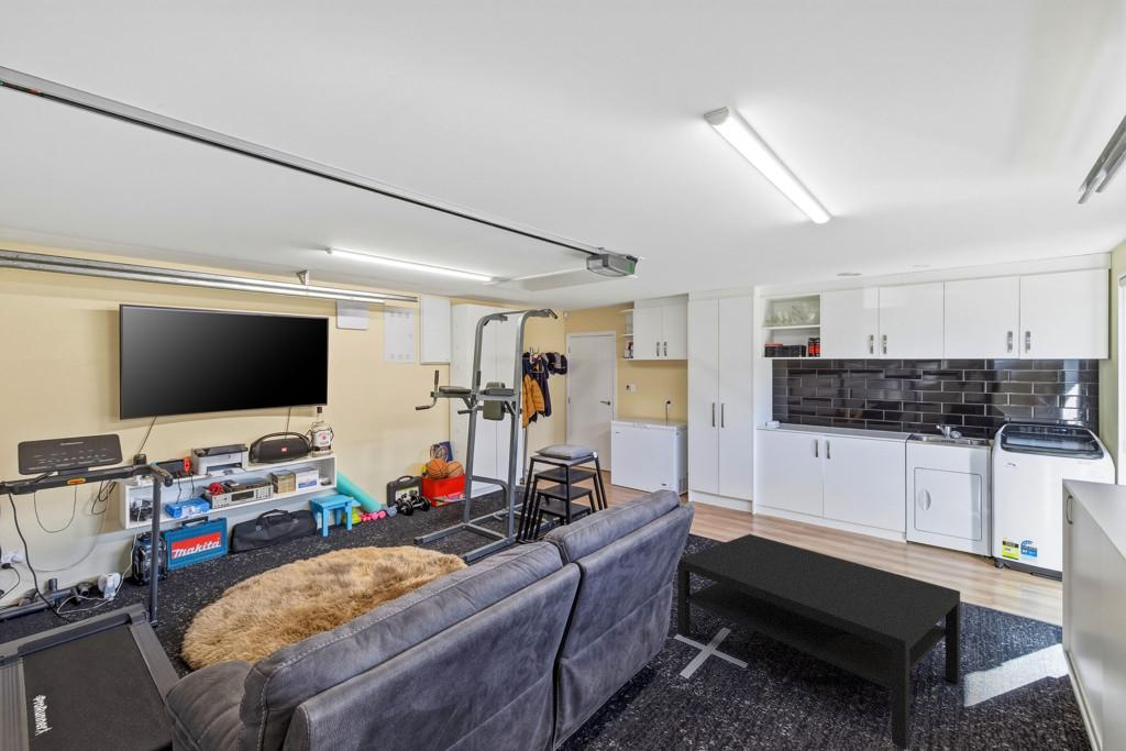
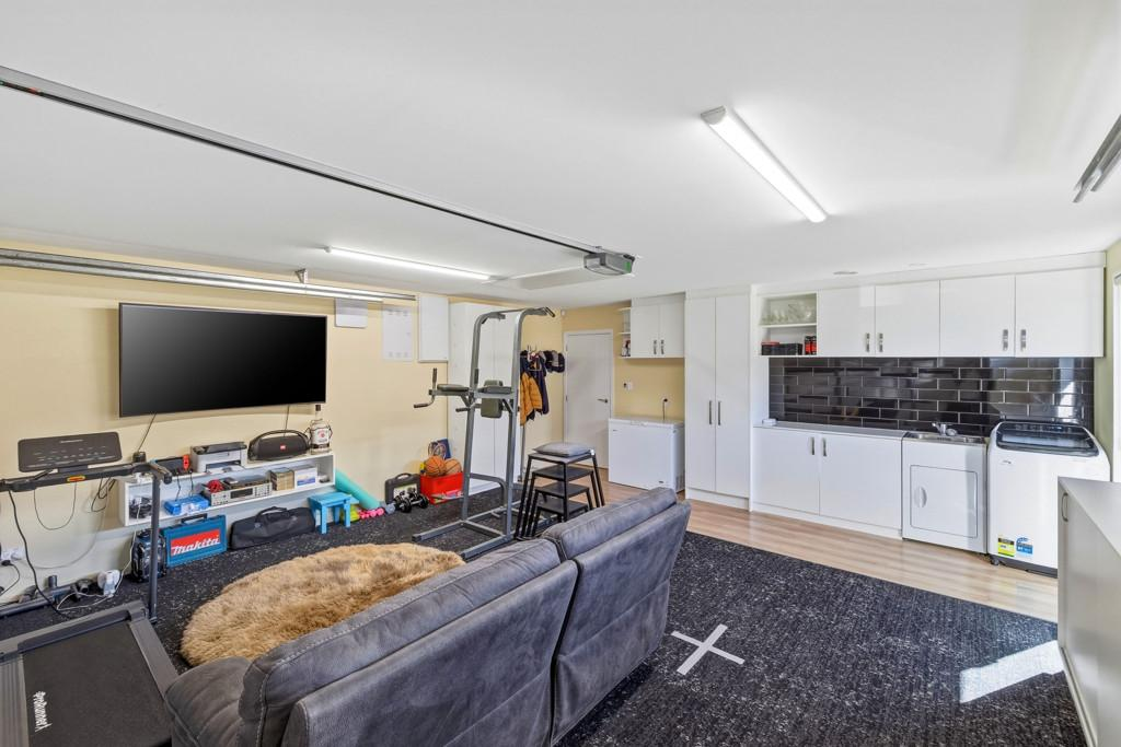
- coffee table [676,533,961,751]
